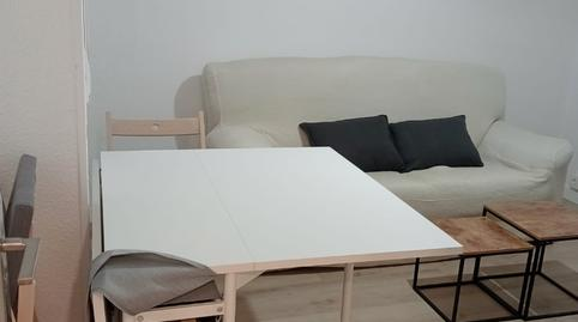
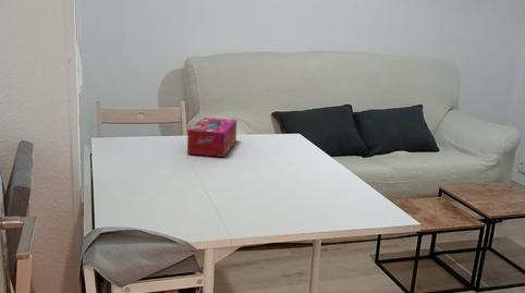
+ tissue box [186,117,237,158]
